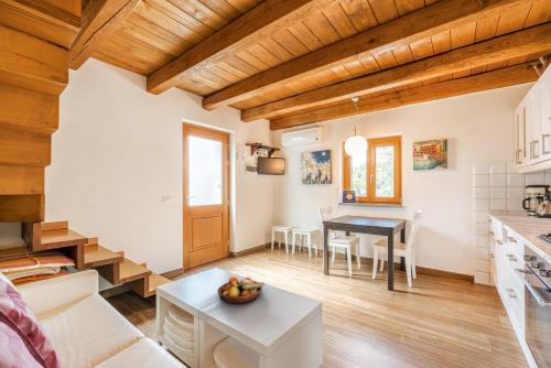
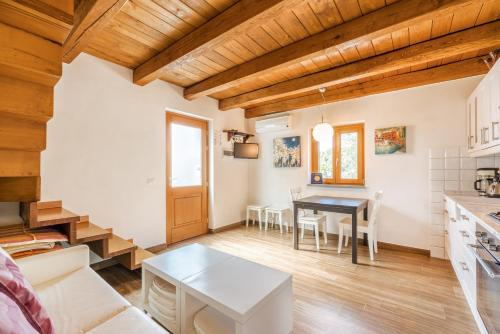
- fruit bowl [217,275,266,305]
